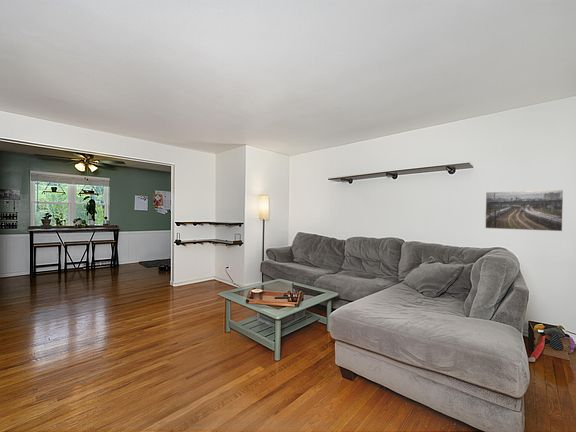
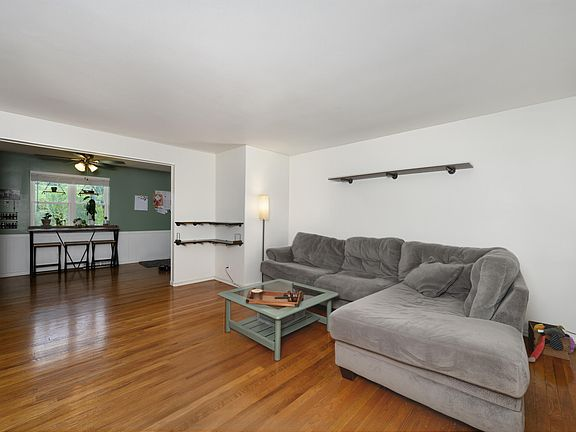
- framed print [484,188,565,232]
